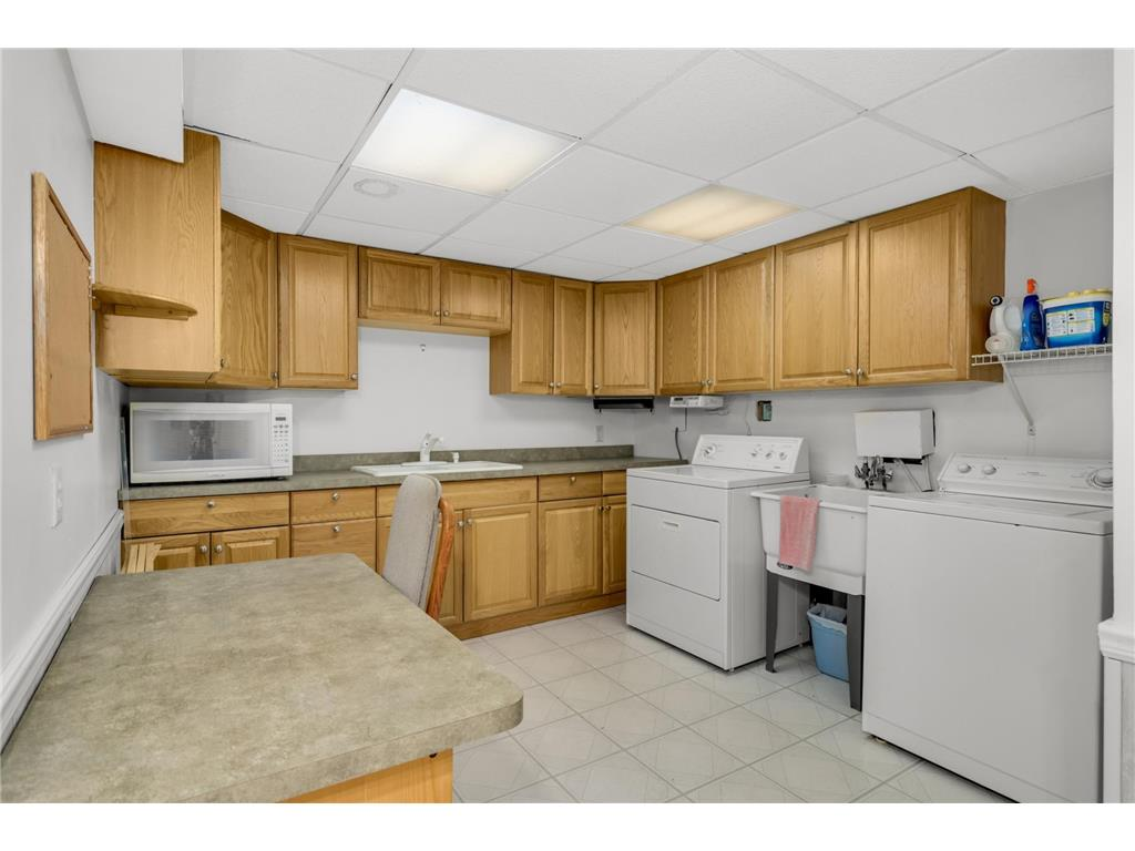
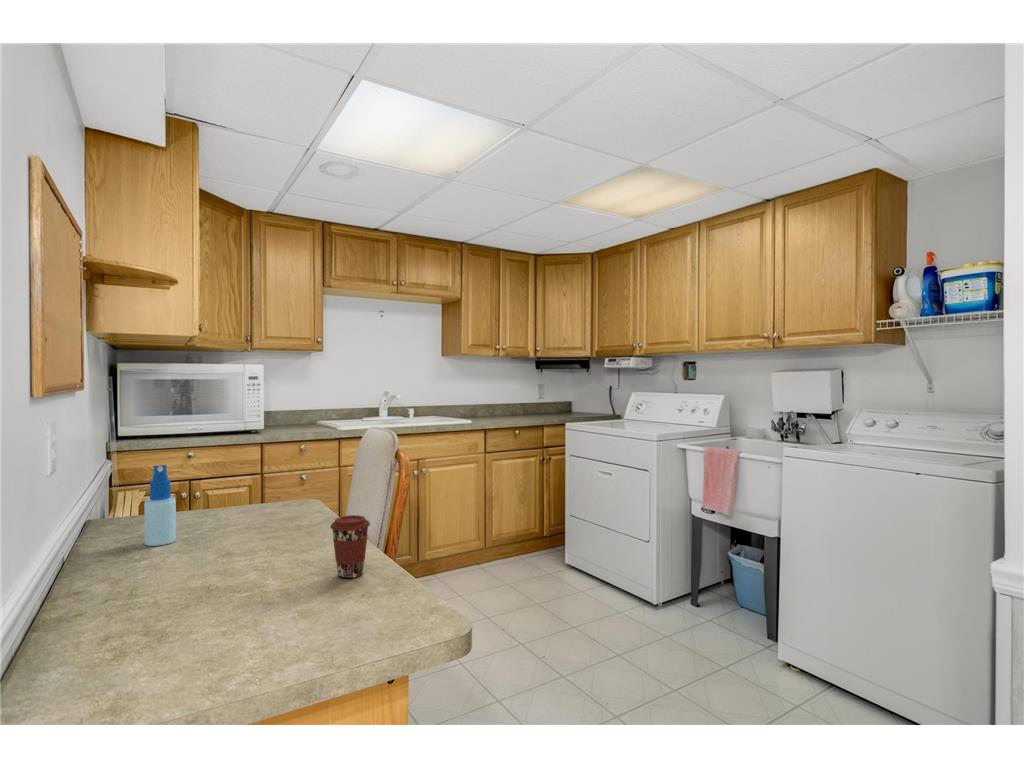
+ coffee cup [329,514,371,579]
+ spray bottle [143,464,177,547]
